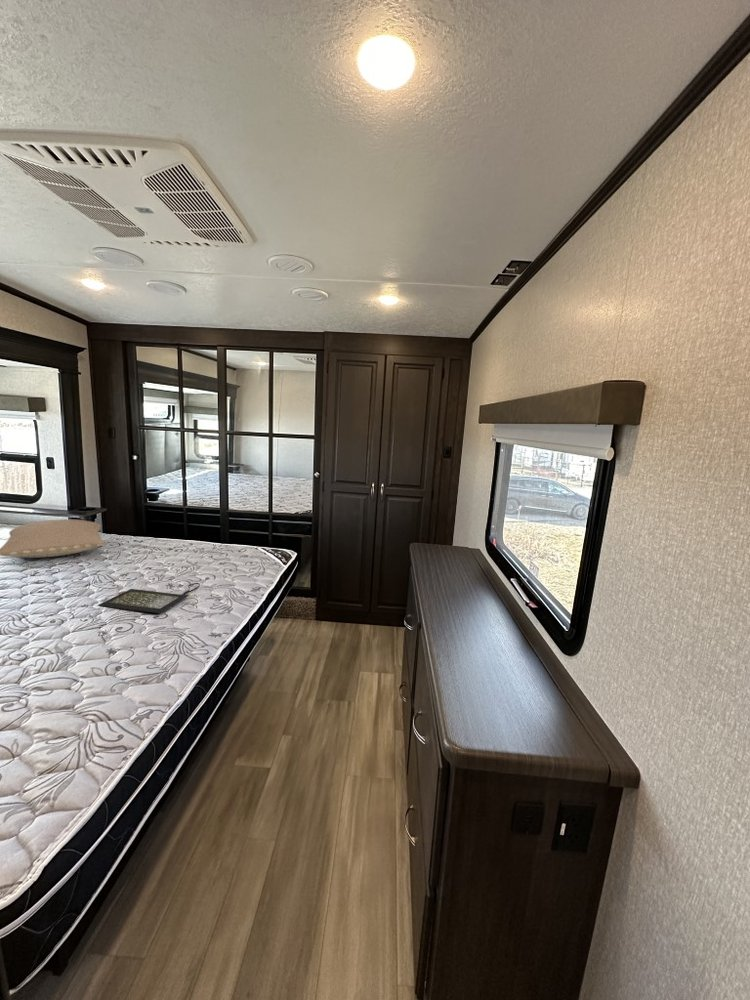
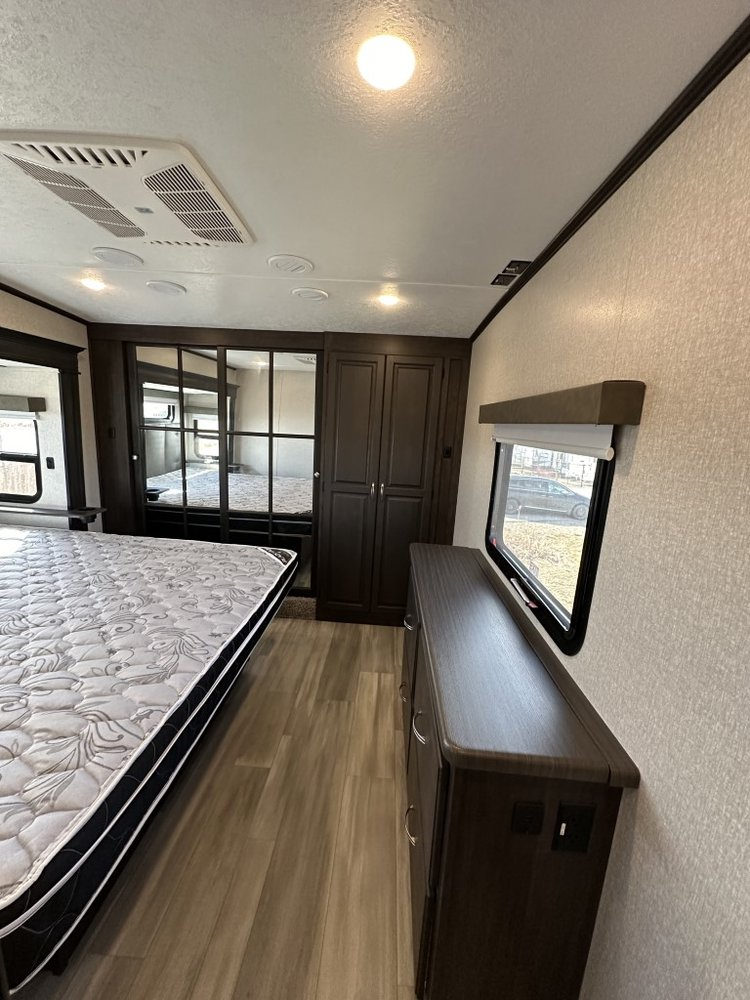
- pillow [0,518,106,558]
- clutch bag [98,582,201,614]
